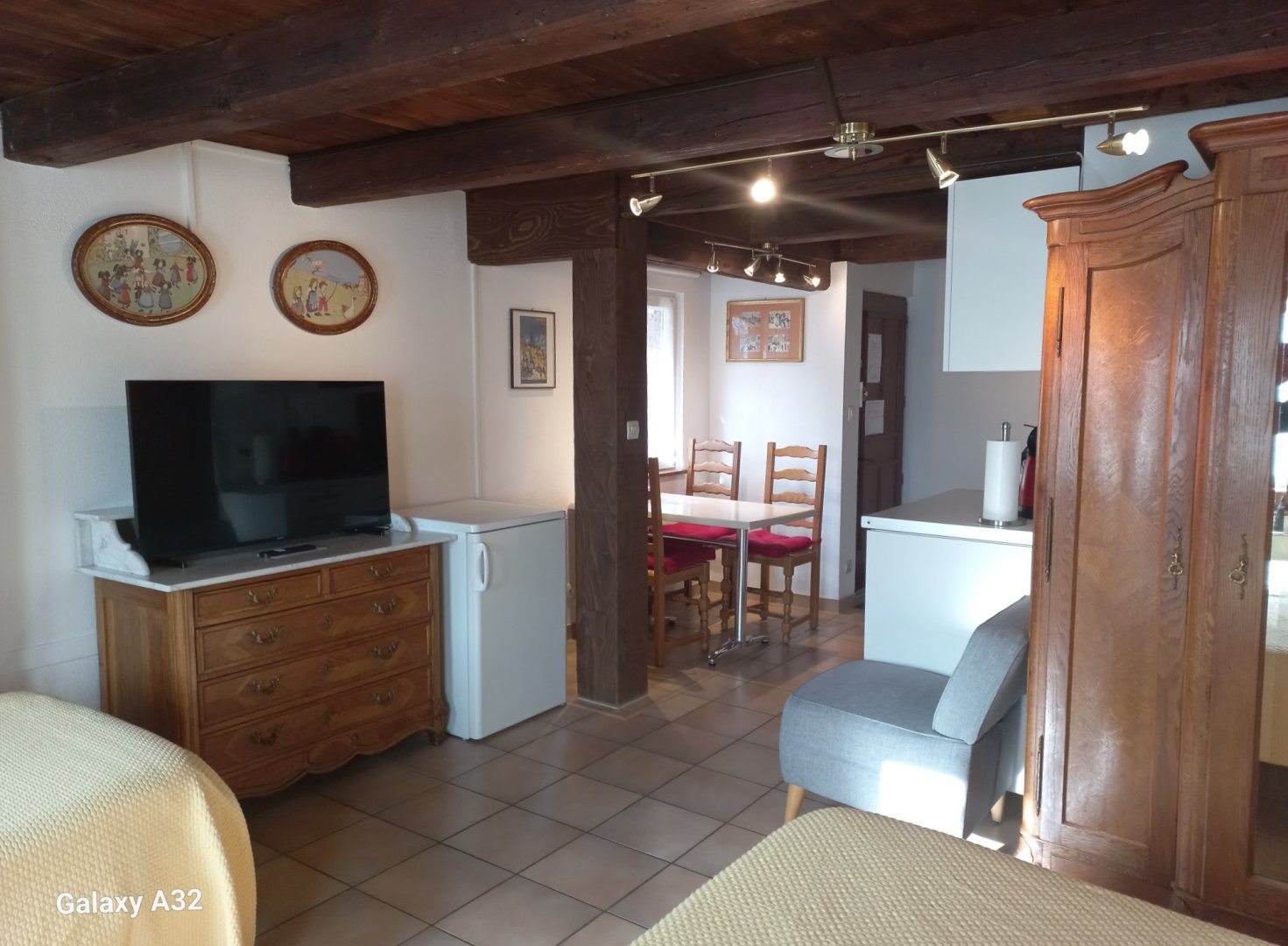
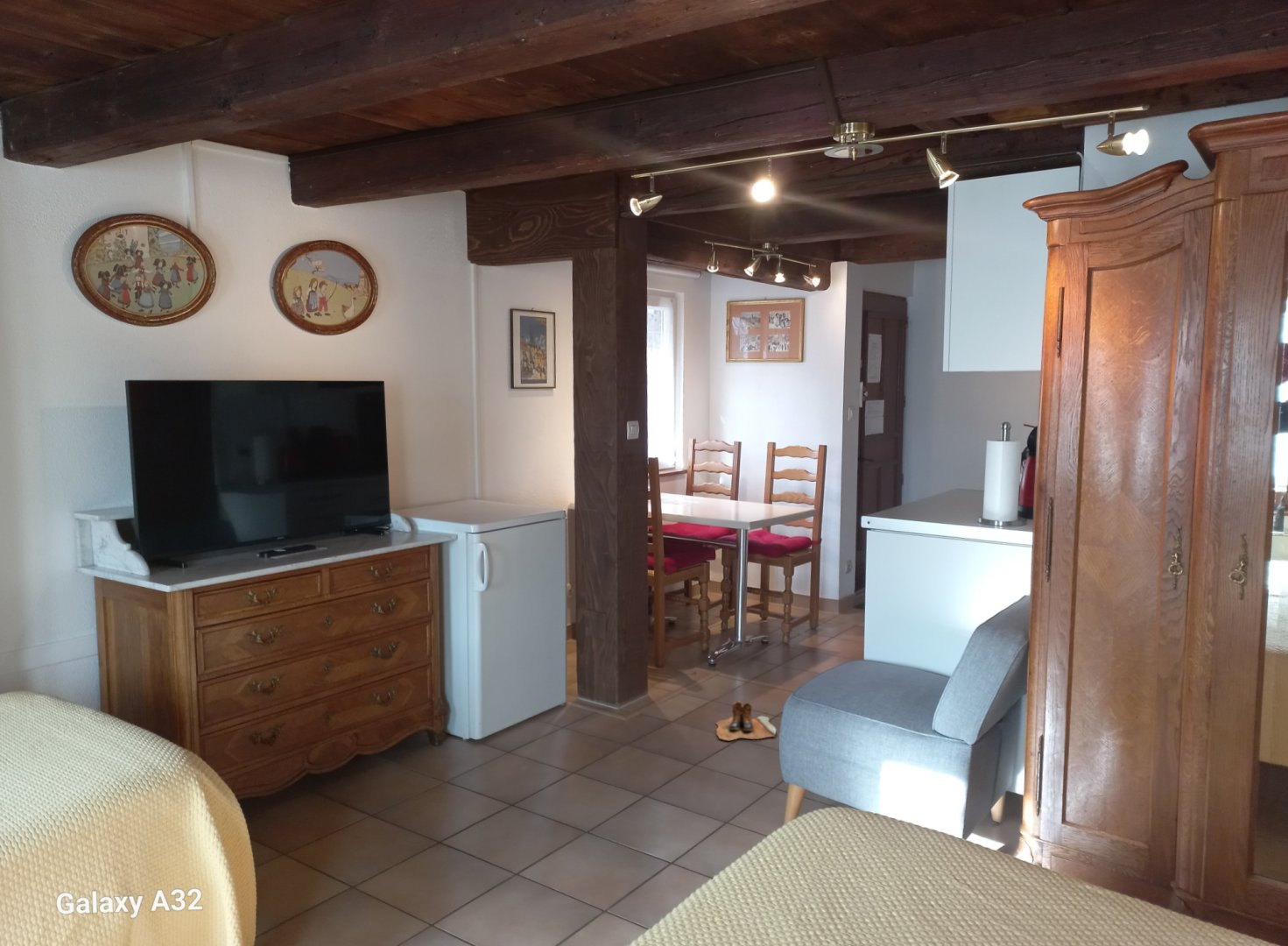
+ boots [714,701,777,741]
